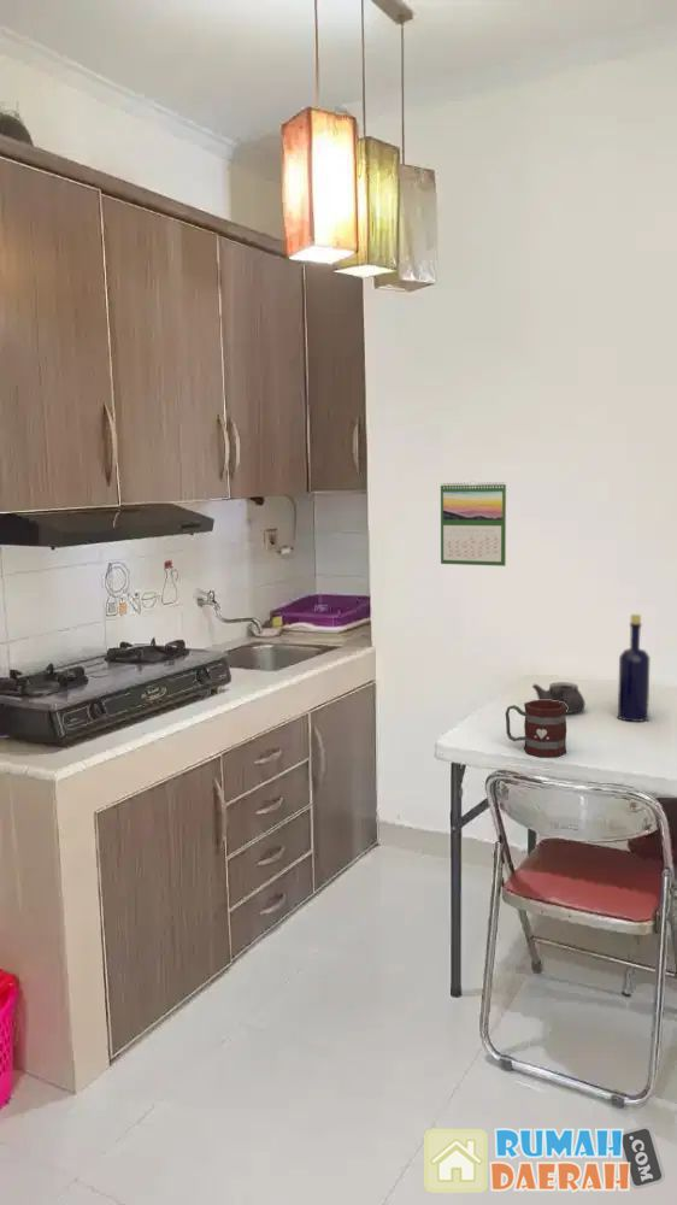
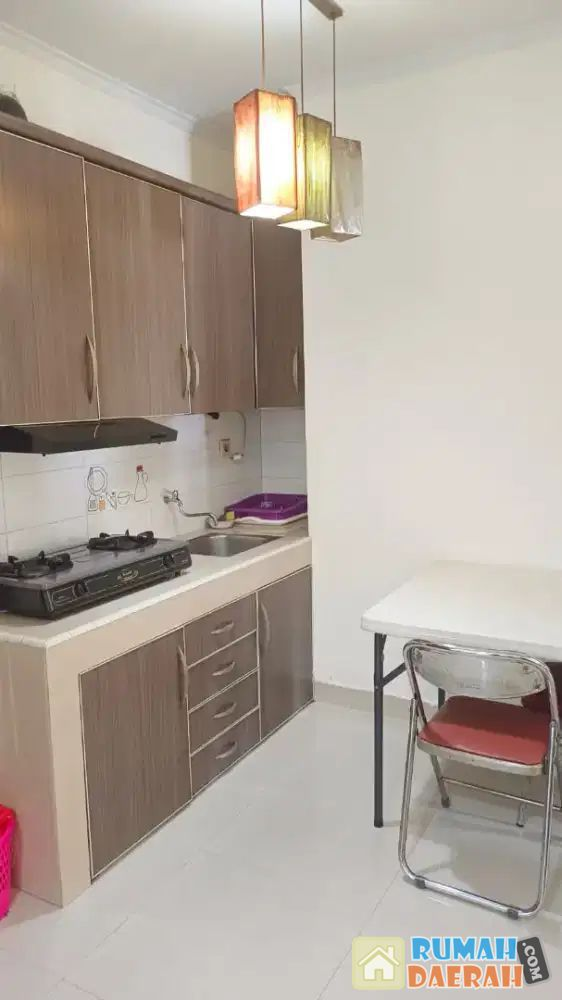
- mug [505,699,567,758]
- teapot [531,681,587,715]
- bottle [617,613,650,723]
- calendar [440,480,507,568]
